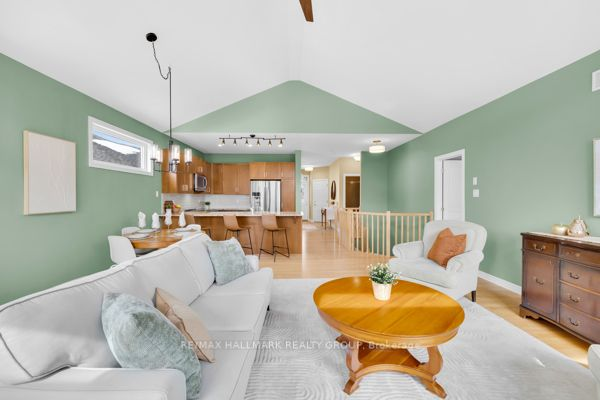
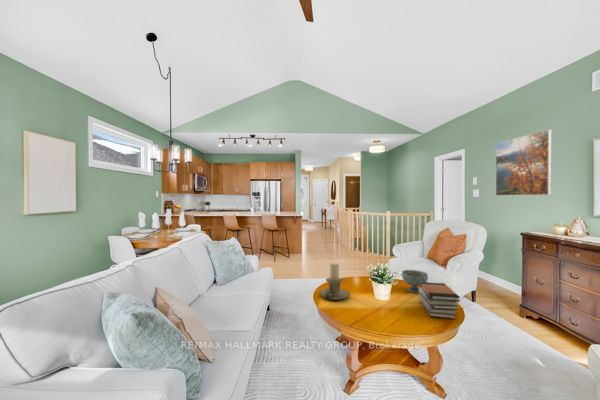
+ candle holder [319,262,351,301]
+ book stack [418,282,461,320]
+ bowl [401,269,429,294]
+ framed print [495,129,552,197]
